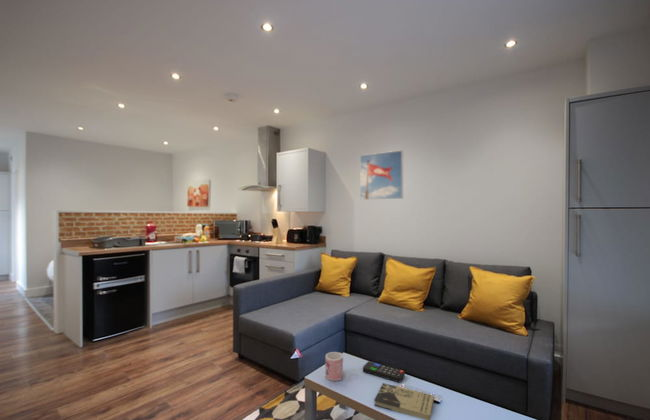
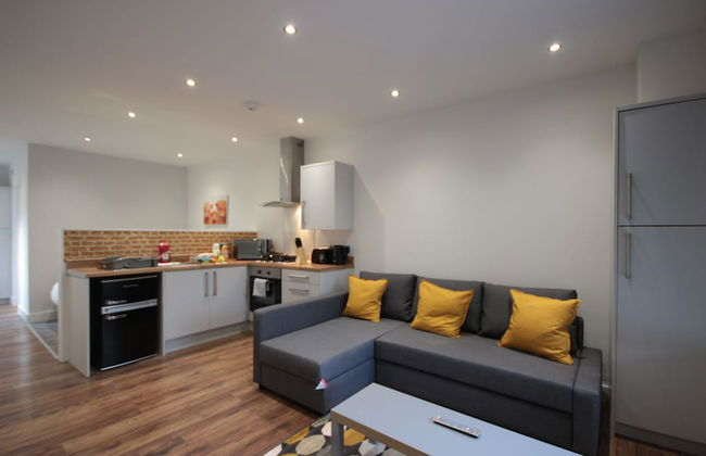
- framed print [359,149,404,201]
- remote control [362,360,406,383]
- book [373,382,435,420]
- mug [325,351,344,382]
